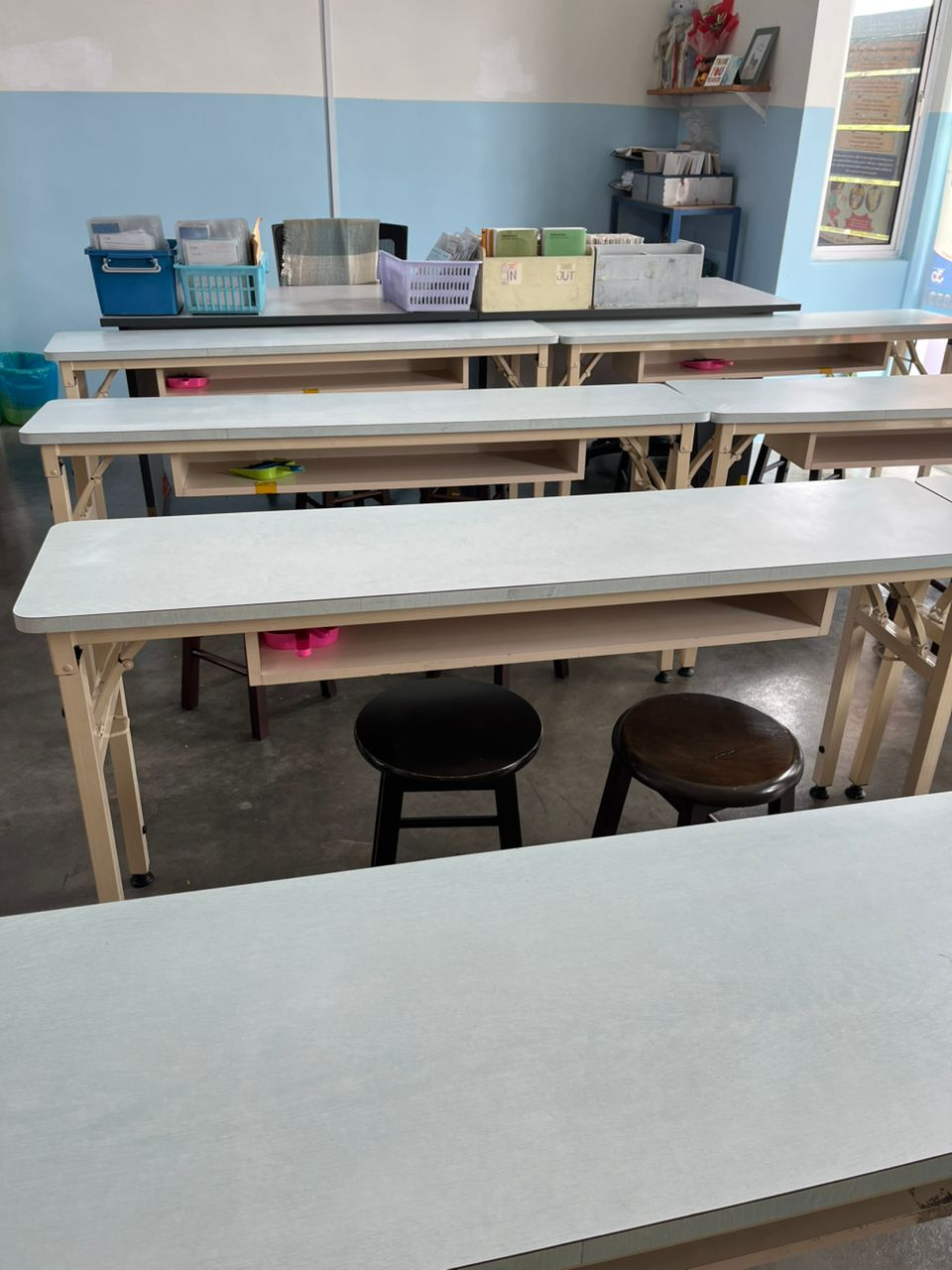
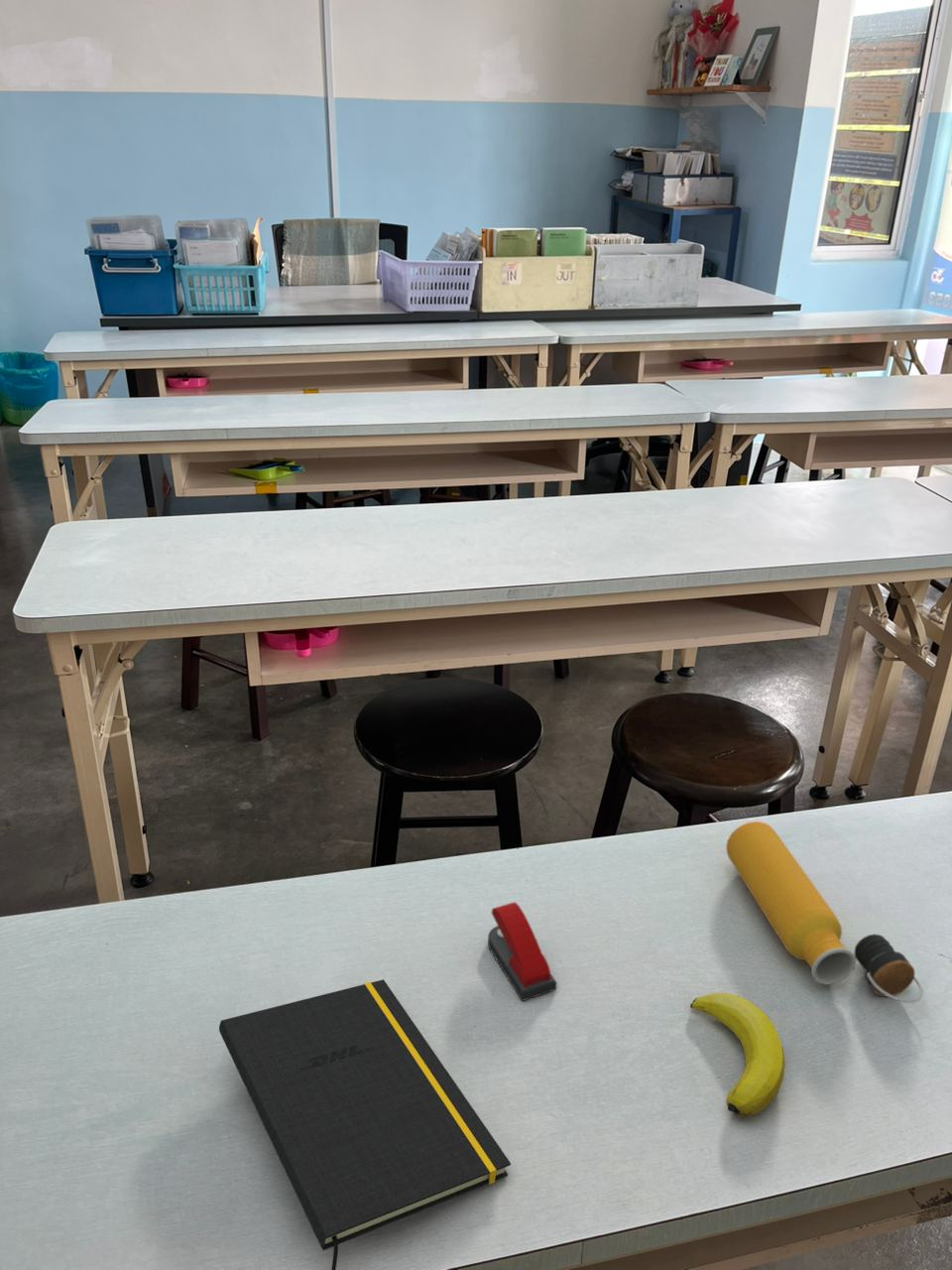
+ stapler [487,901,558,1002]
+ water bottle [725,821,924,1003]
+ notepad [218,978,512,1270]
+ banana [689,992,785,1119]
